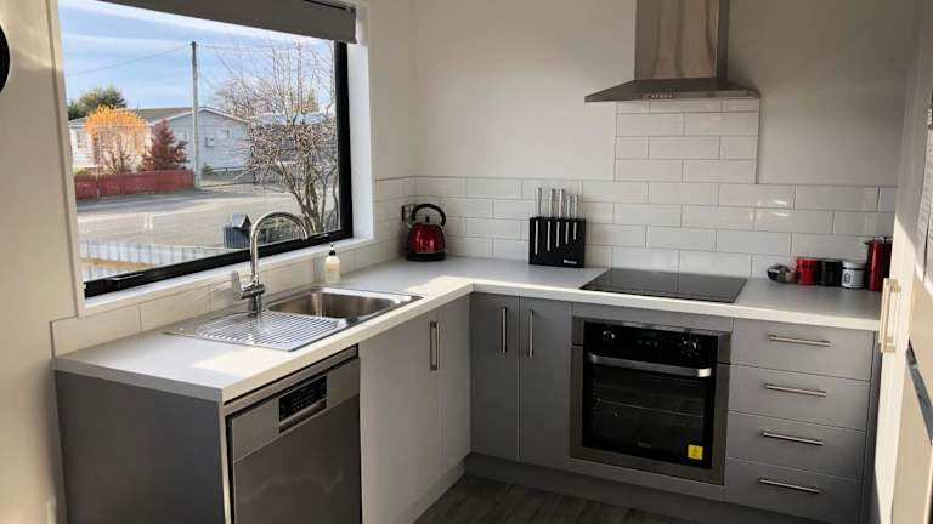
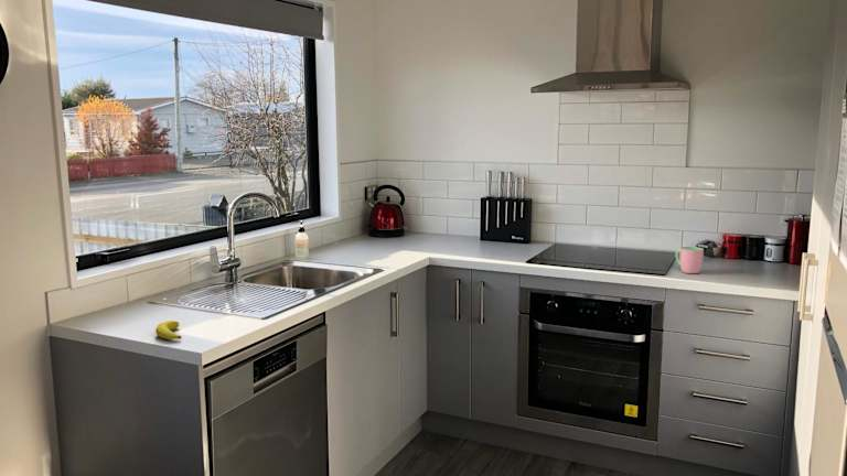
+ banana [154,320,182,340]
+ cup [675,246,705,274]
